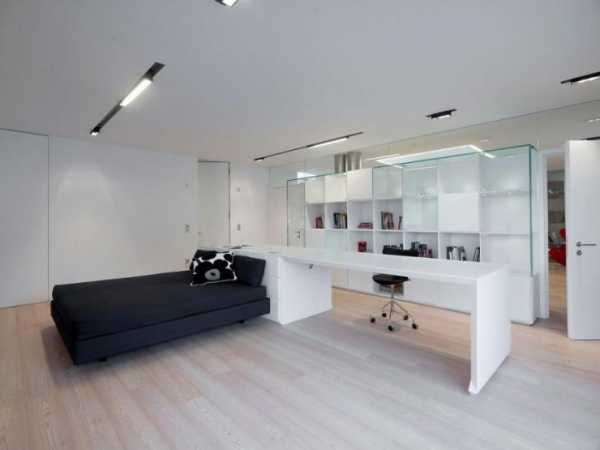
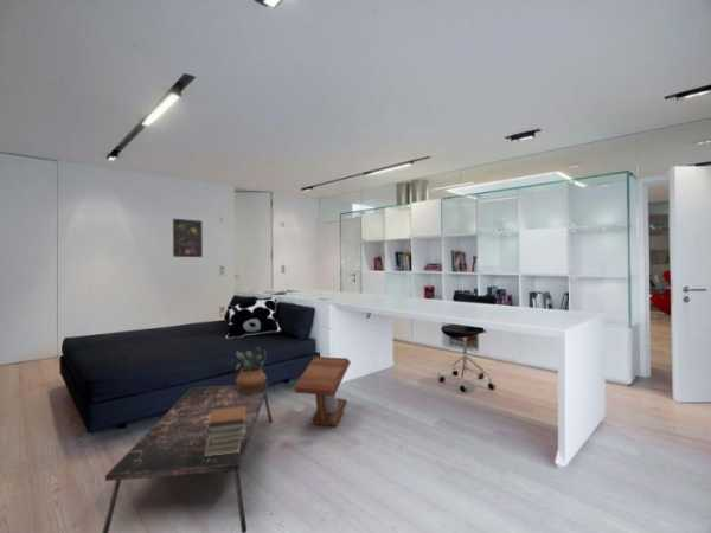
+ potted plant [226,346,268,393]
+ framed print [172,218,204,258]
+ coffee table [102,383,274,533]
+ book stack [205,404,245,456]
+ side table [292,355,352,428]
